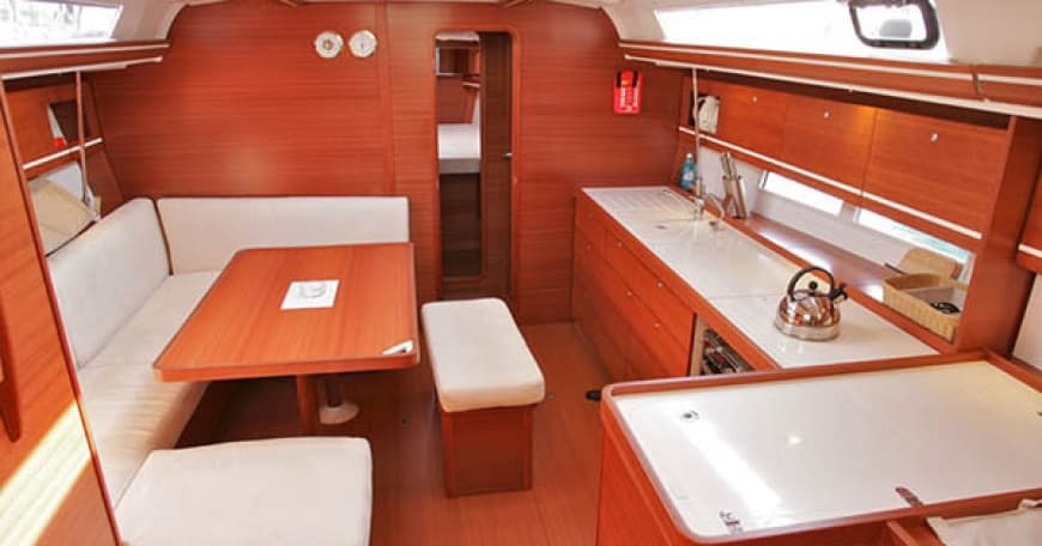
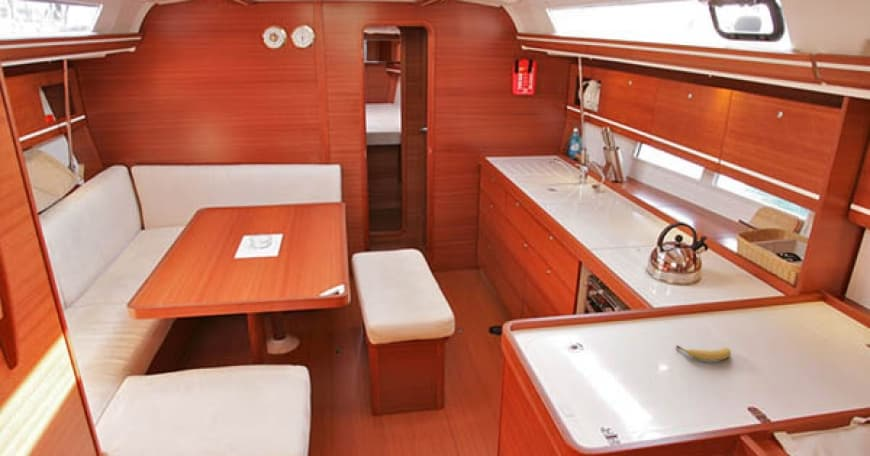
+ fruit [675,344,732,362]
